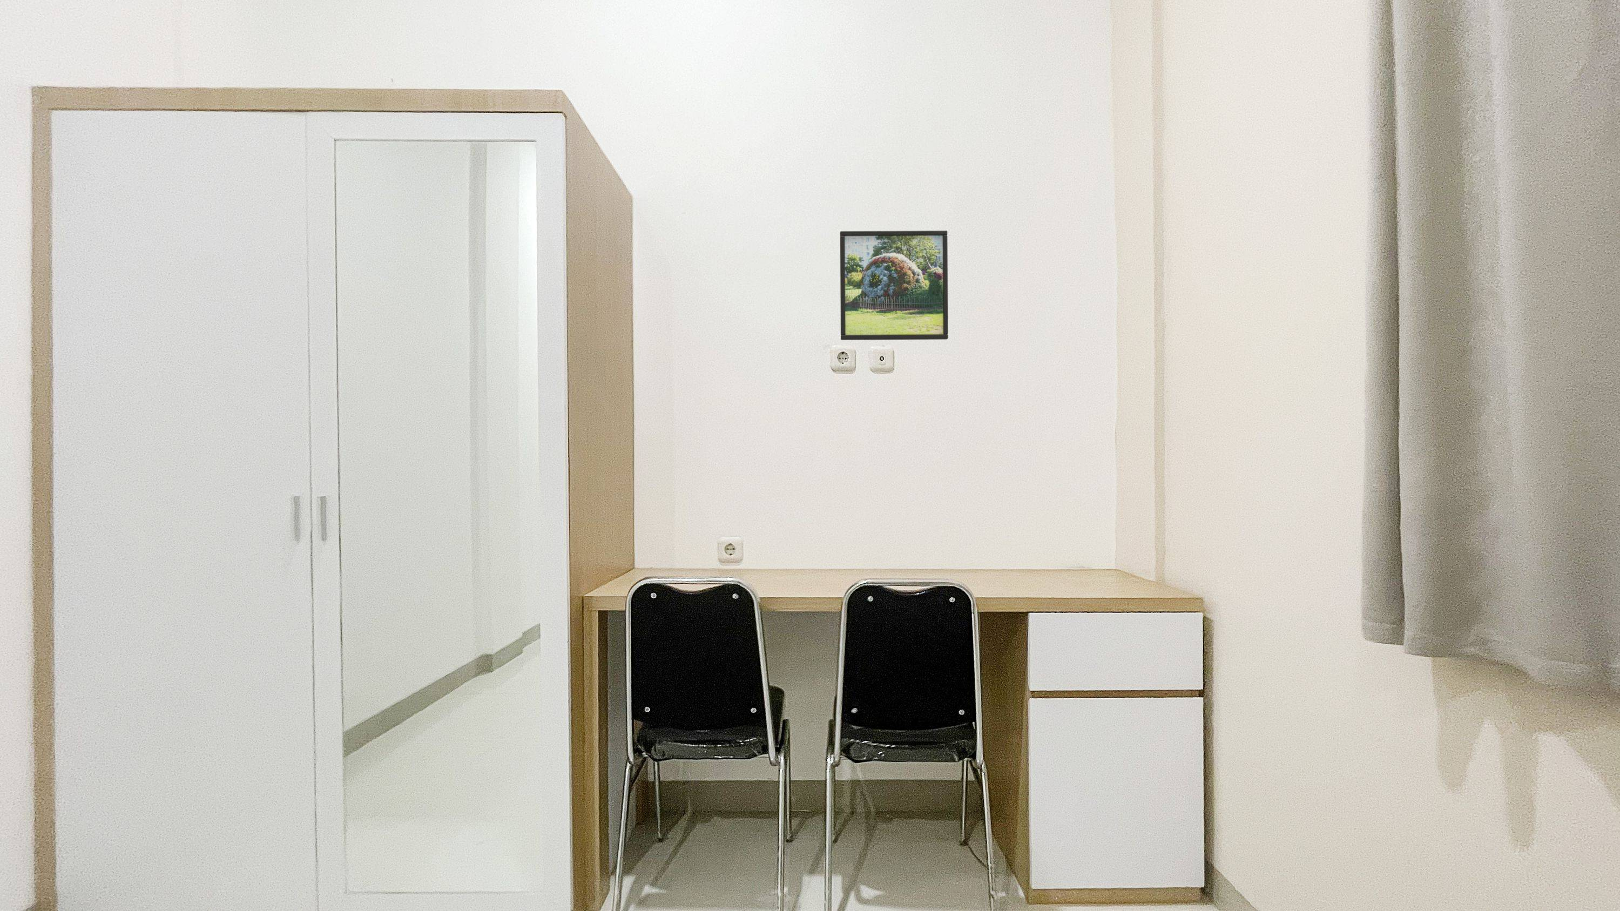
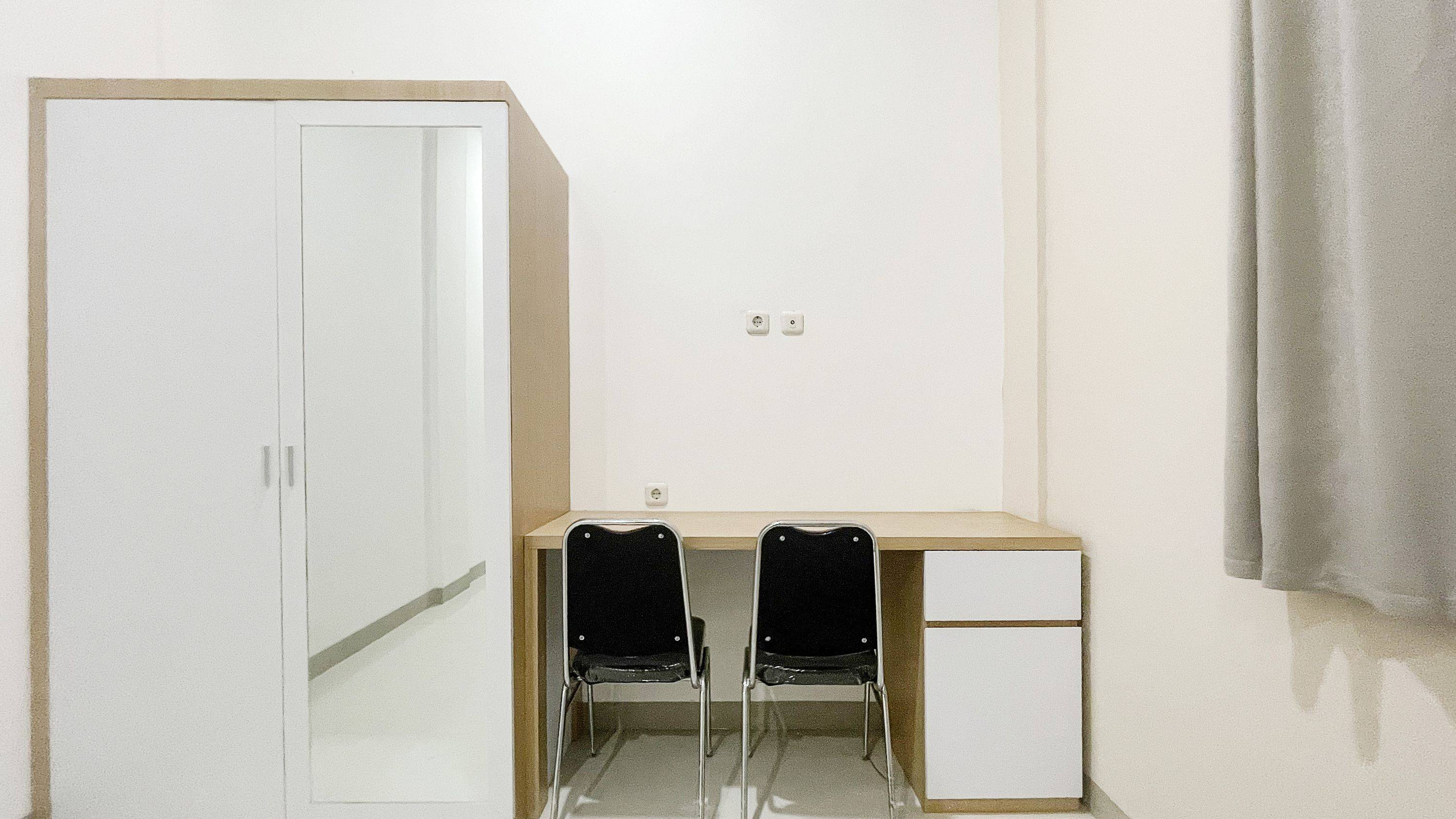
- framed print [840,230,949,340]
